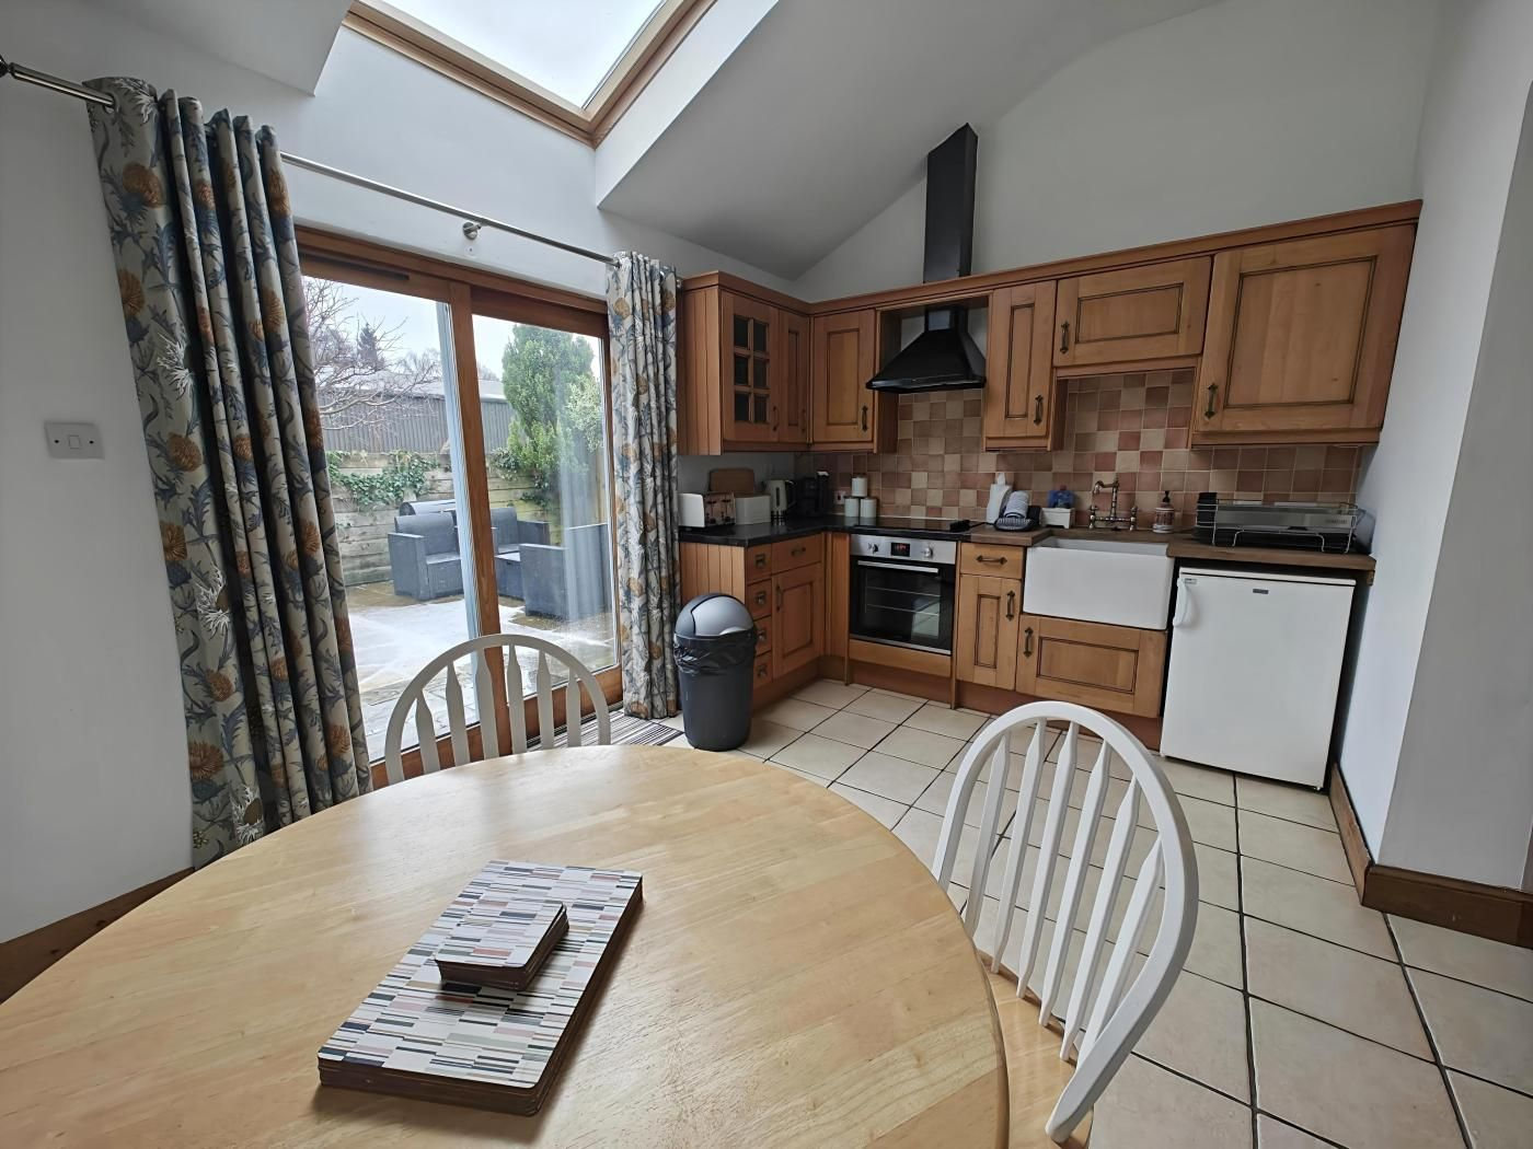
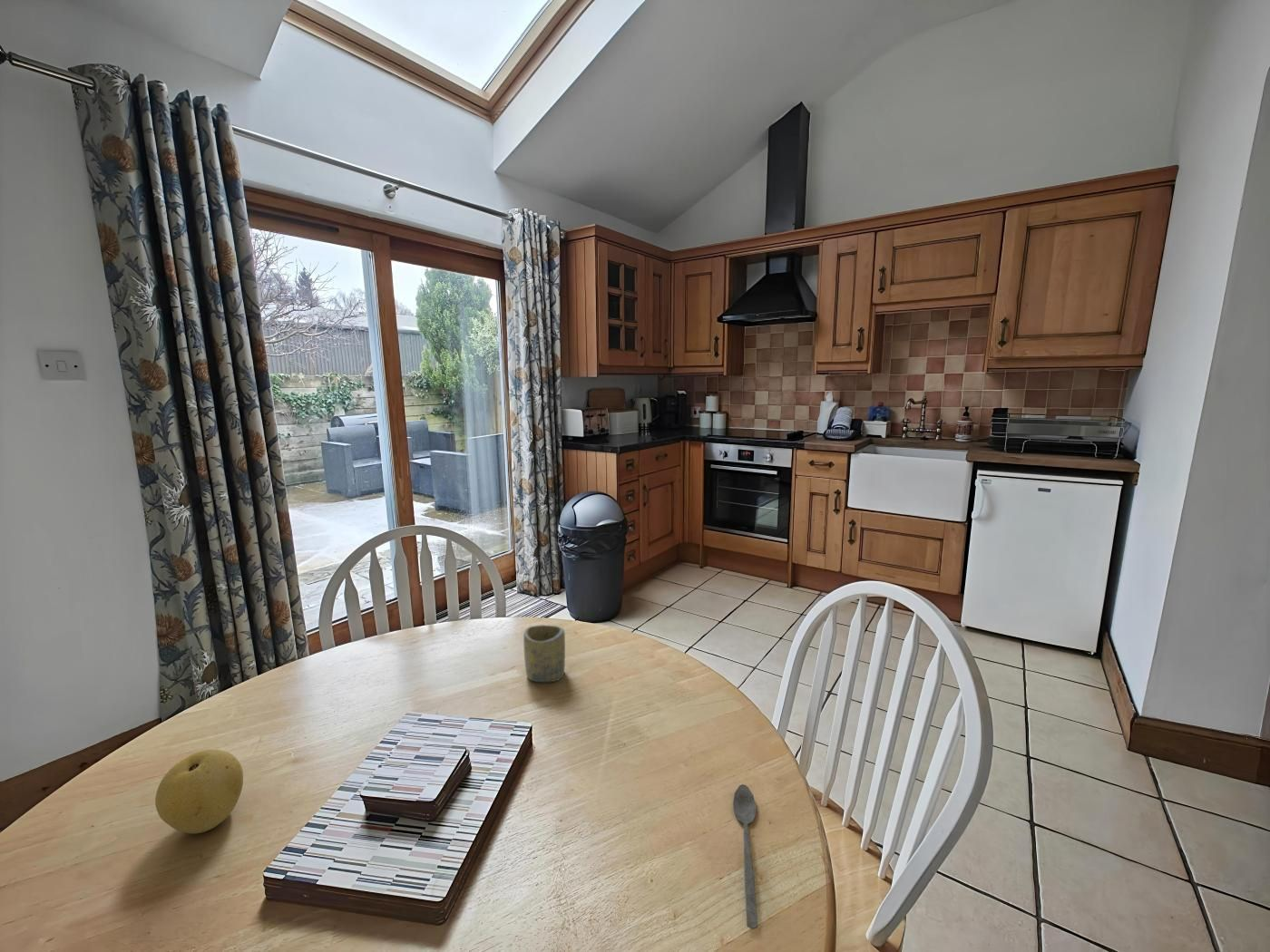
+ cup [523,624,566,683]
+ spoon [732,783,758,929]
+ fruit [154,748,244,834]
